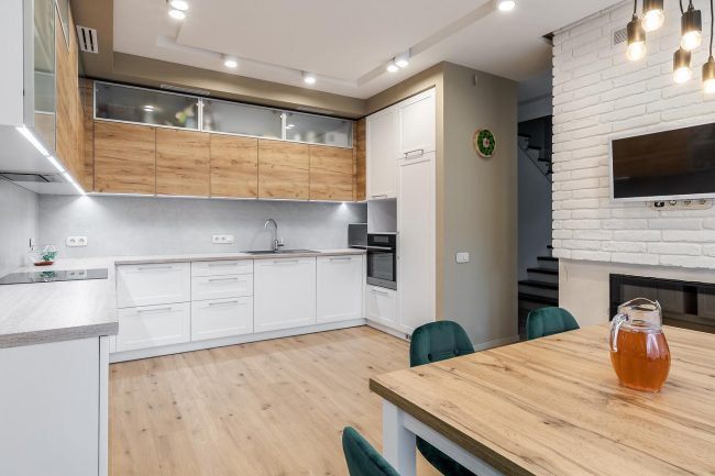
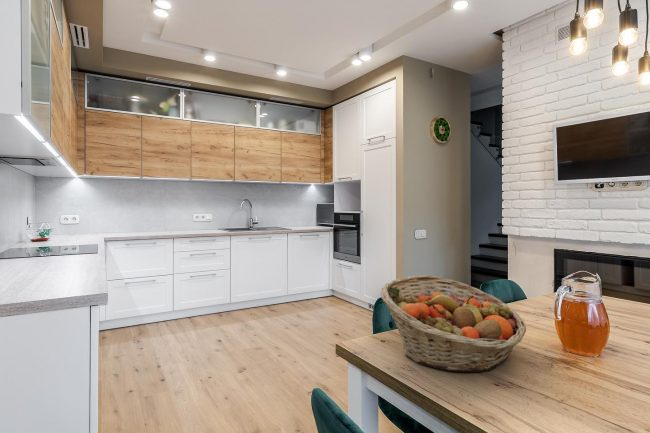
+ fruit basket [380,275,527,373]
